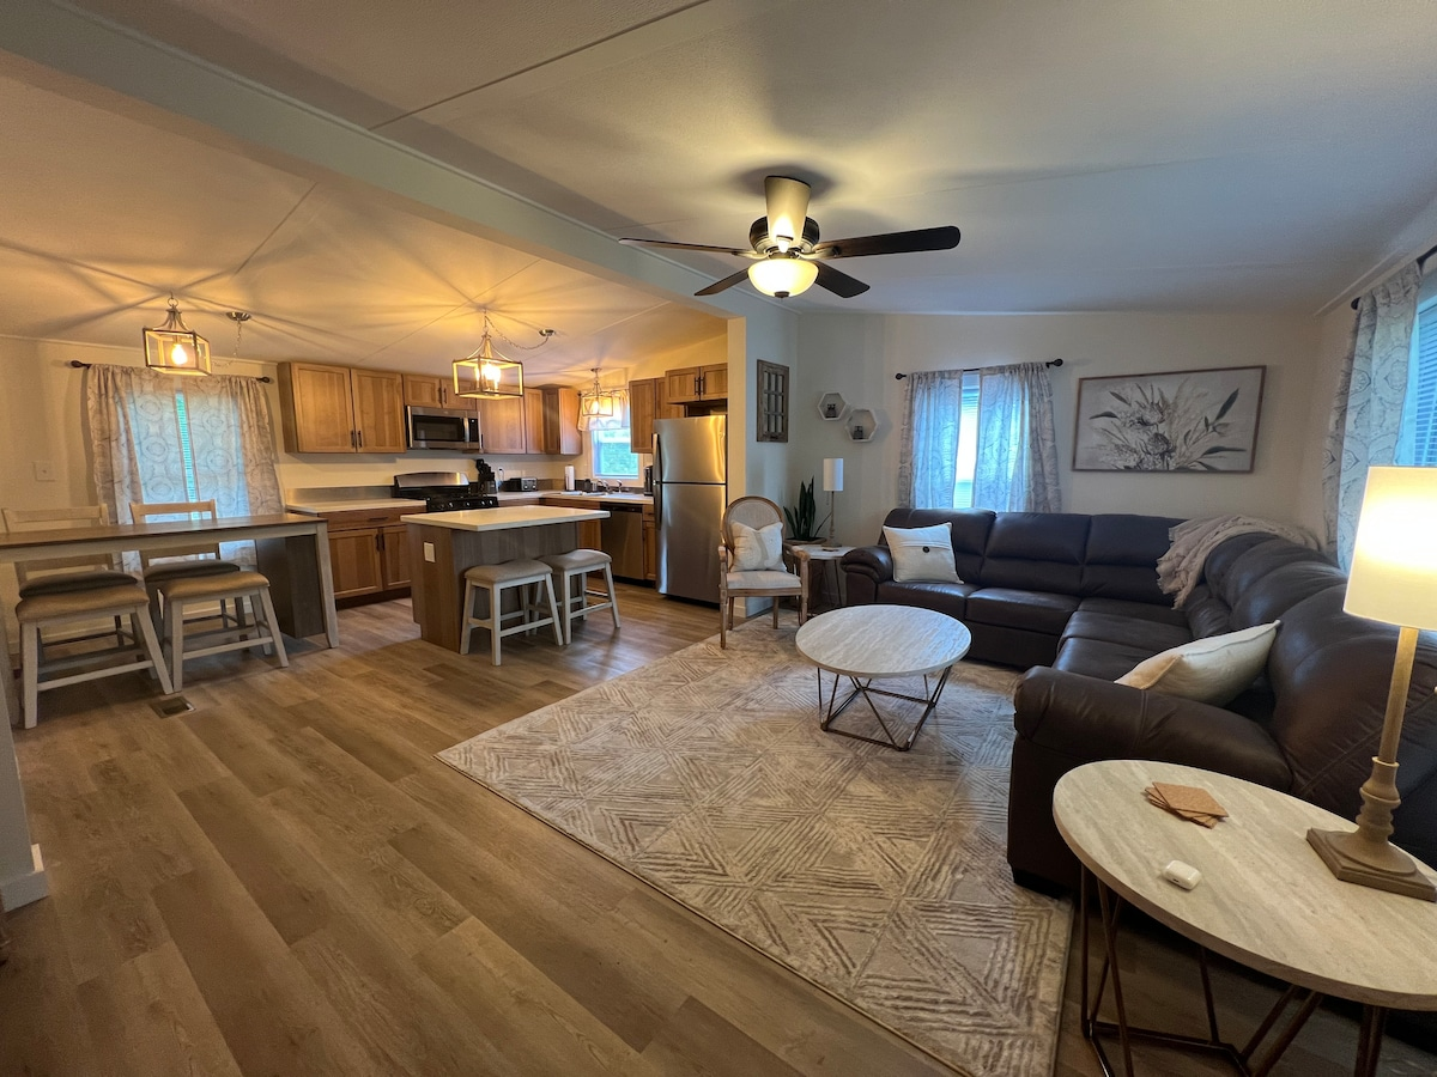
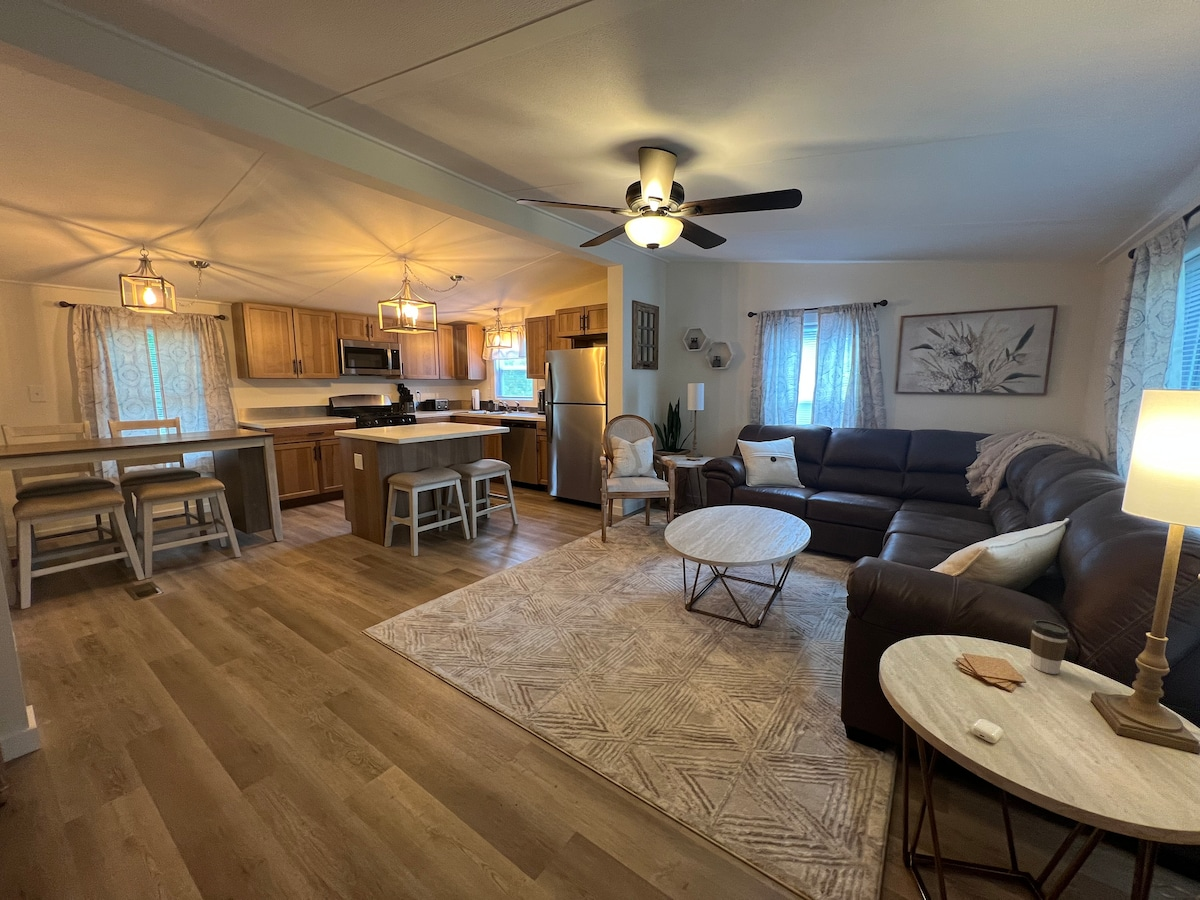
+ coffee cup [1029,619,1071,675]
